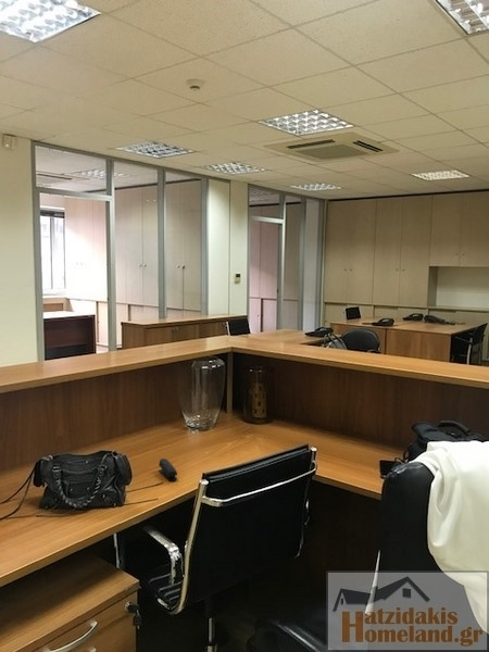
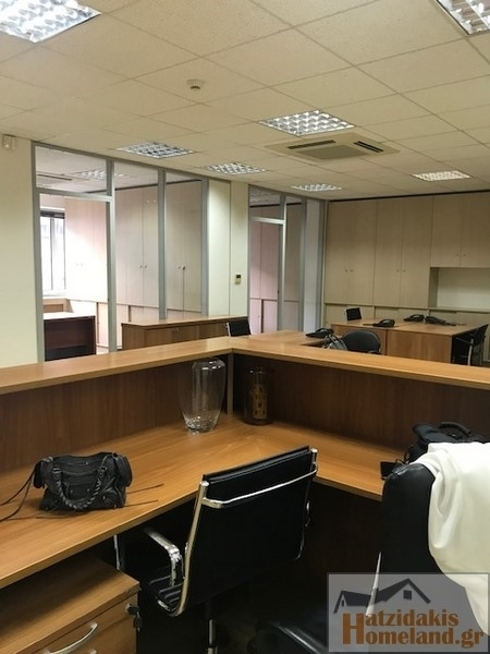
- stapler [158,457,178,481]
